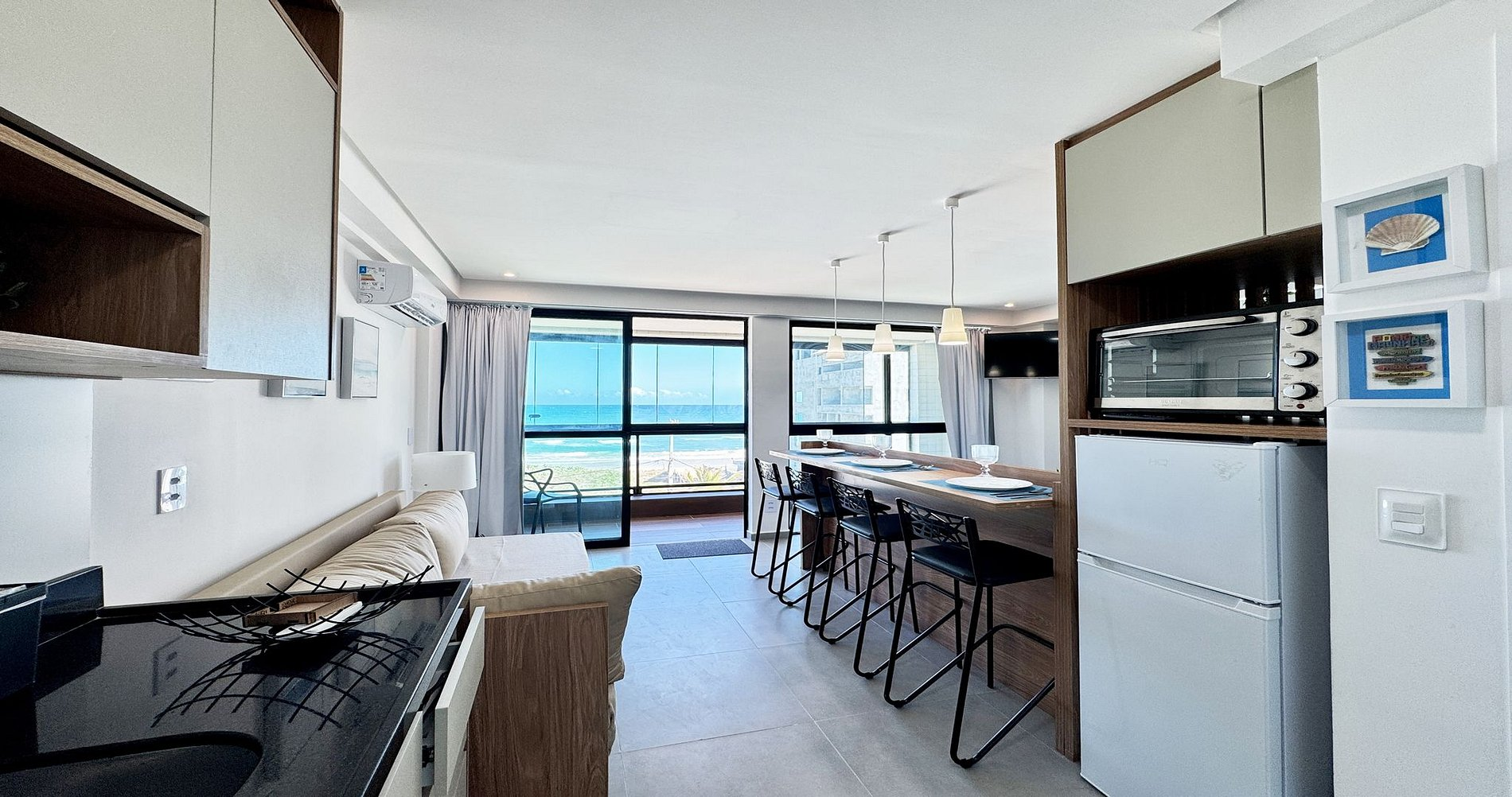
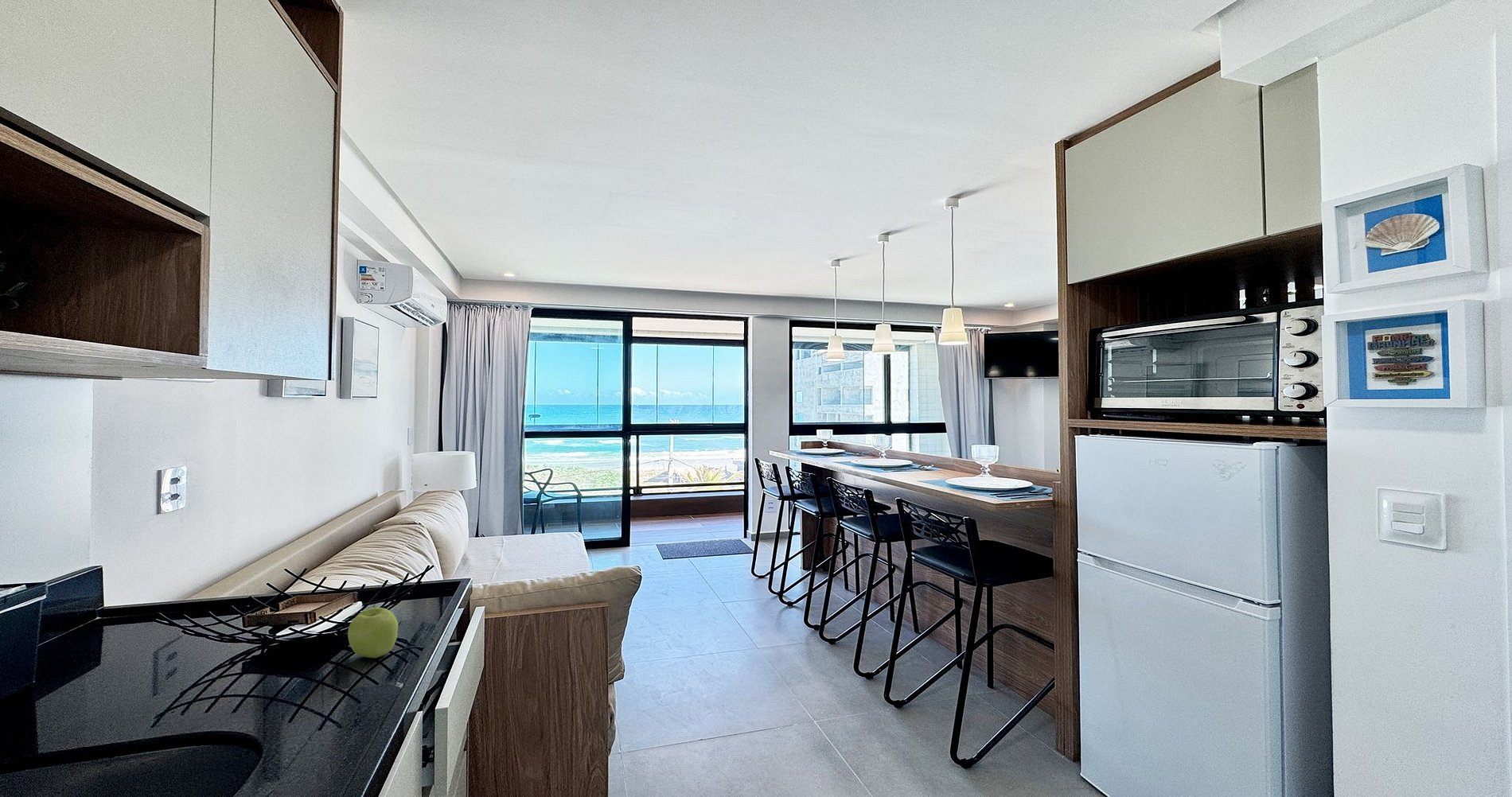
+ apple [347,607,399,659]
